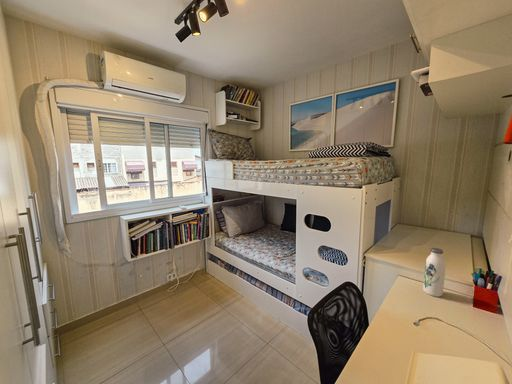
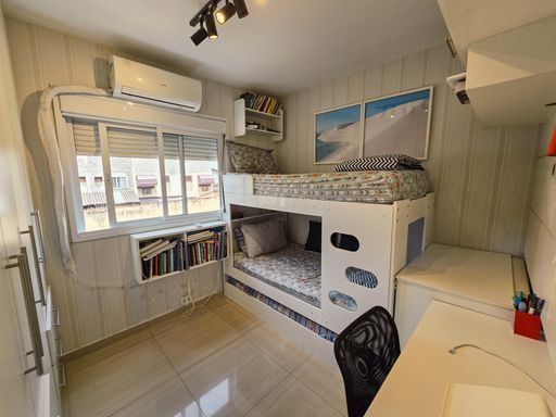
- water bottle [422,247,447,298]
